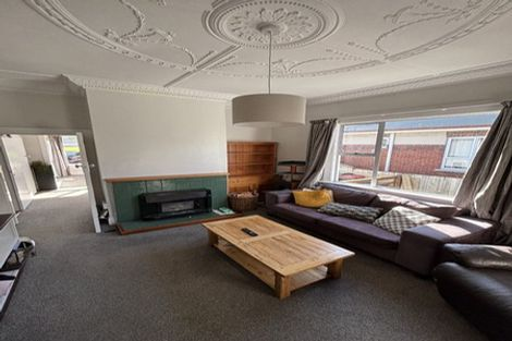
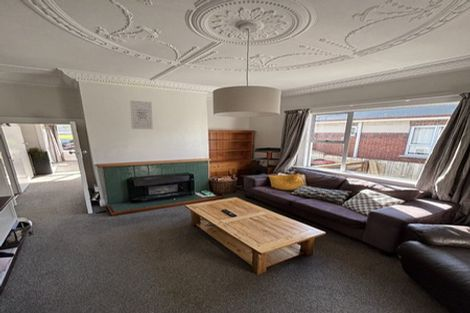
+ wall art [129,99,154,130]
